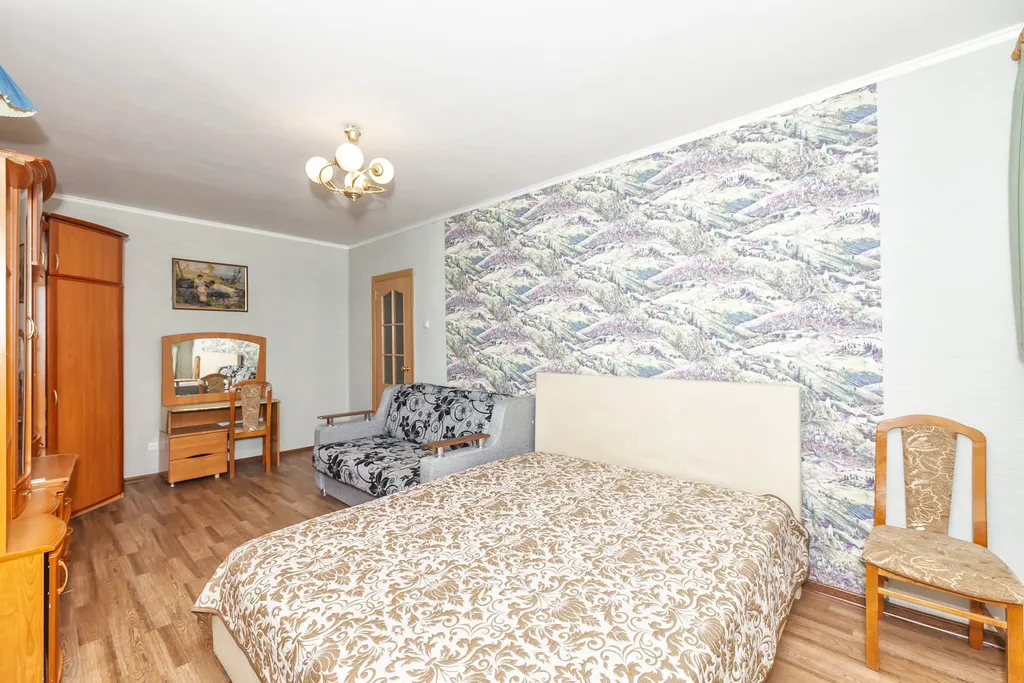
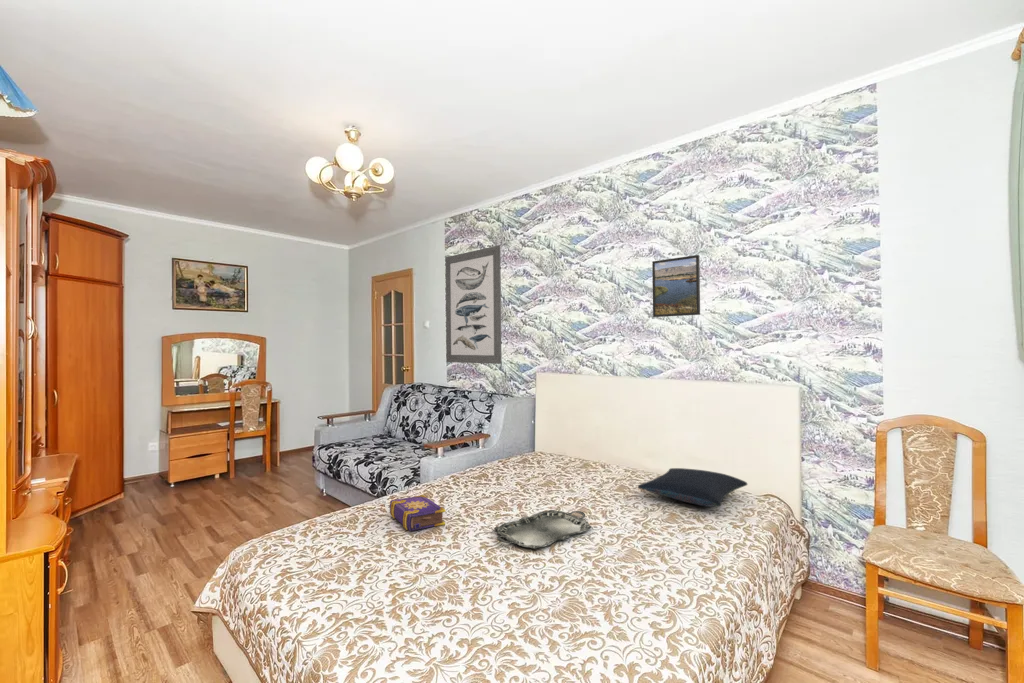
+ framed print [651,254,701,318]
+ serving tray [494,509,593,550]
+ book [389,494,446,532]
+ wall art [445,244,502,365]
+ pillow [637,467,749,508]
